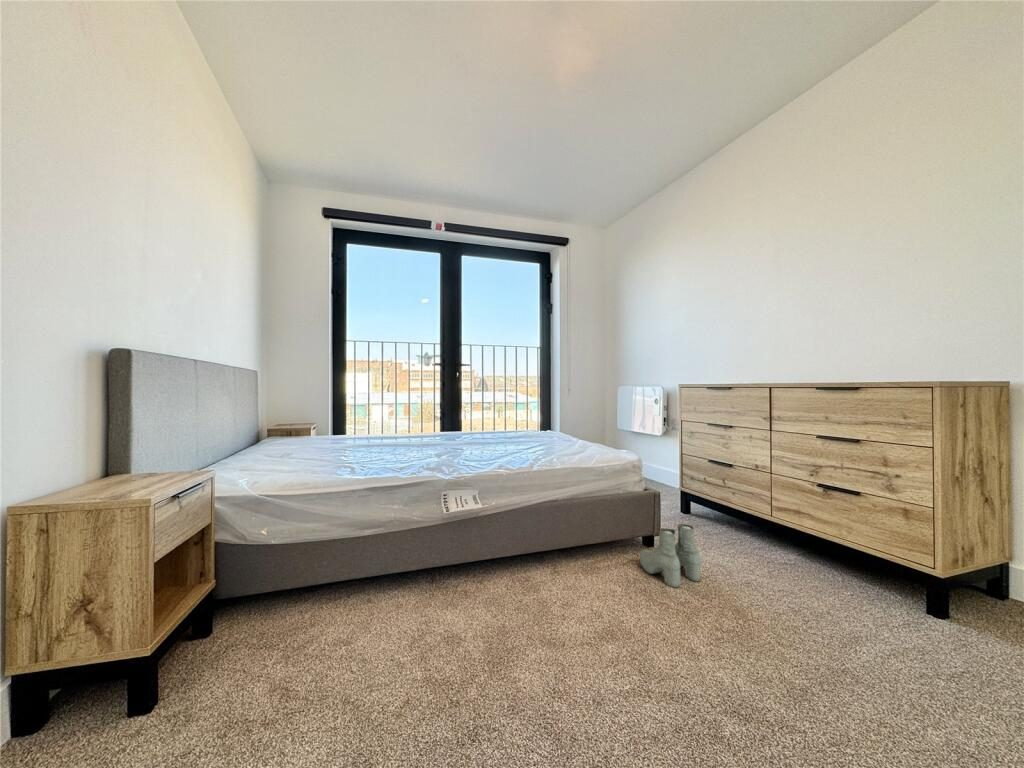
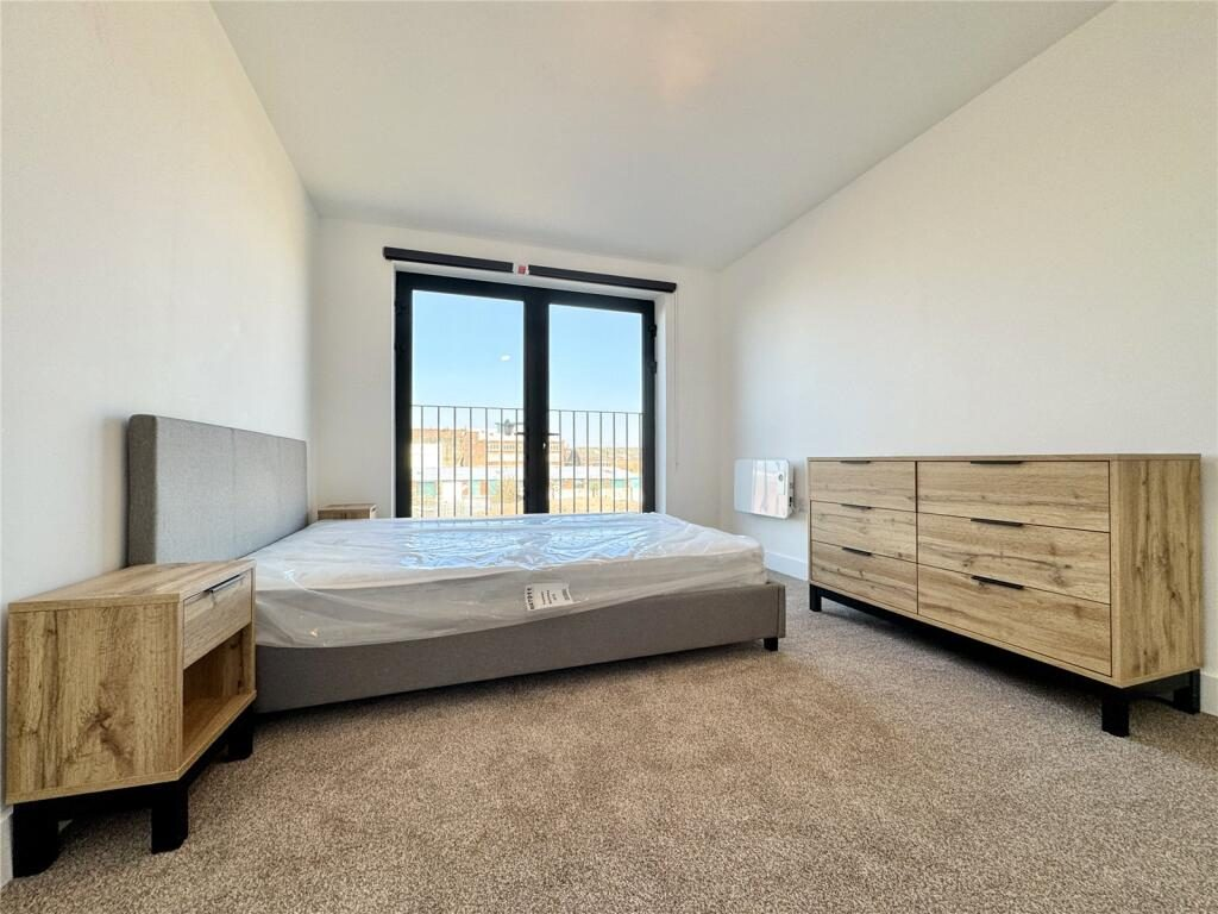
- boots [639,523,702,589]
